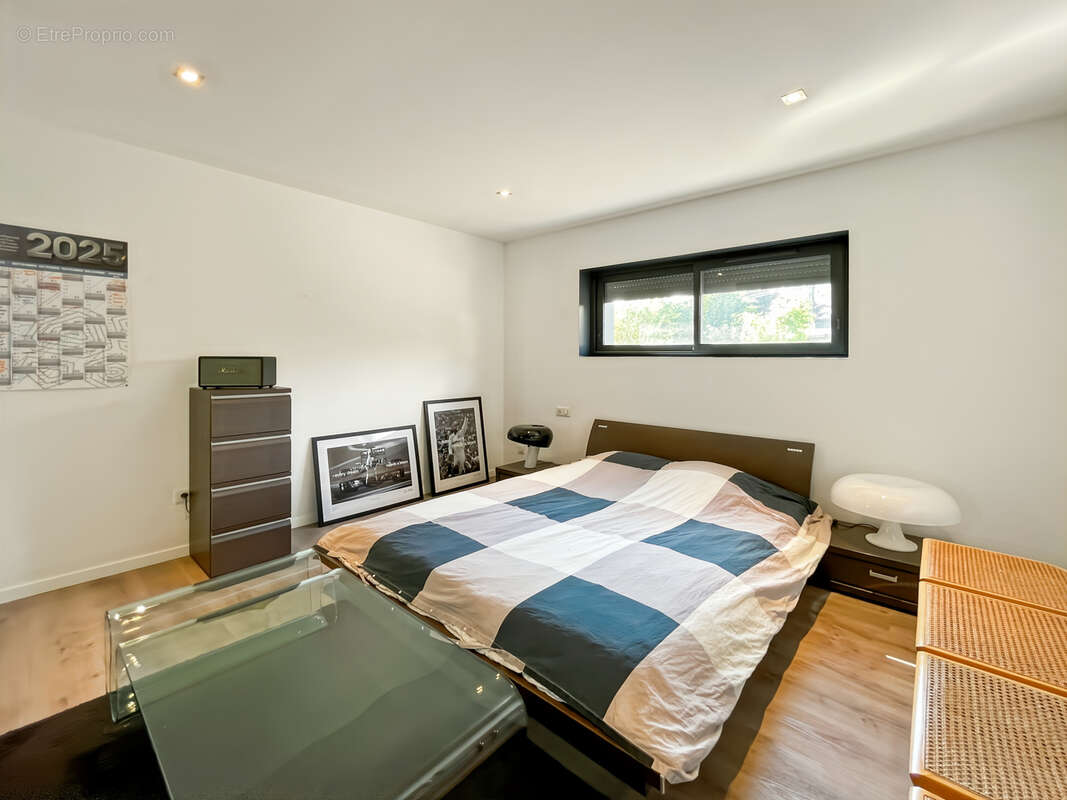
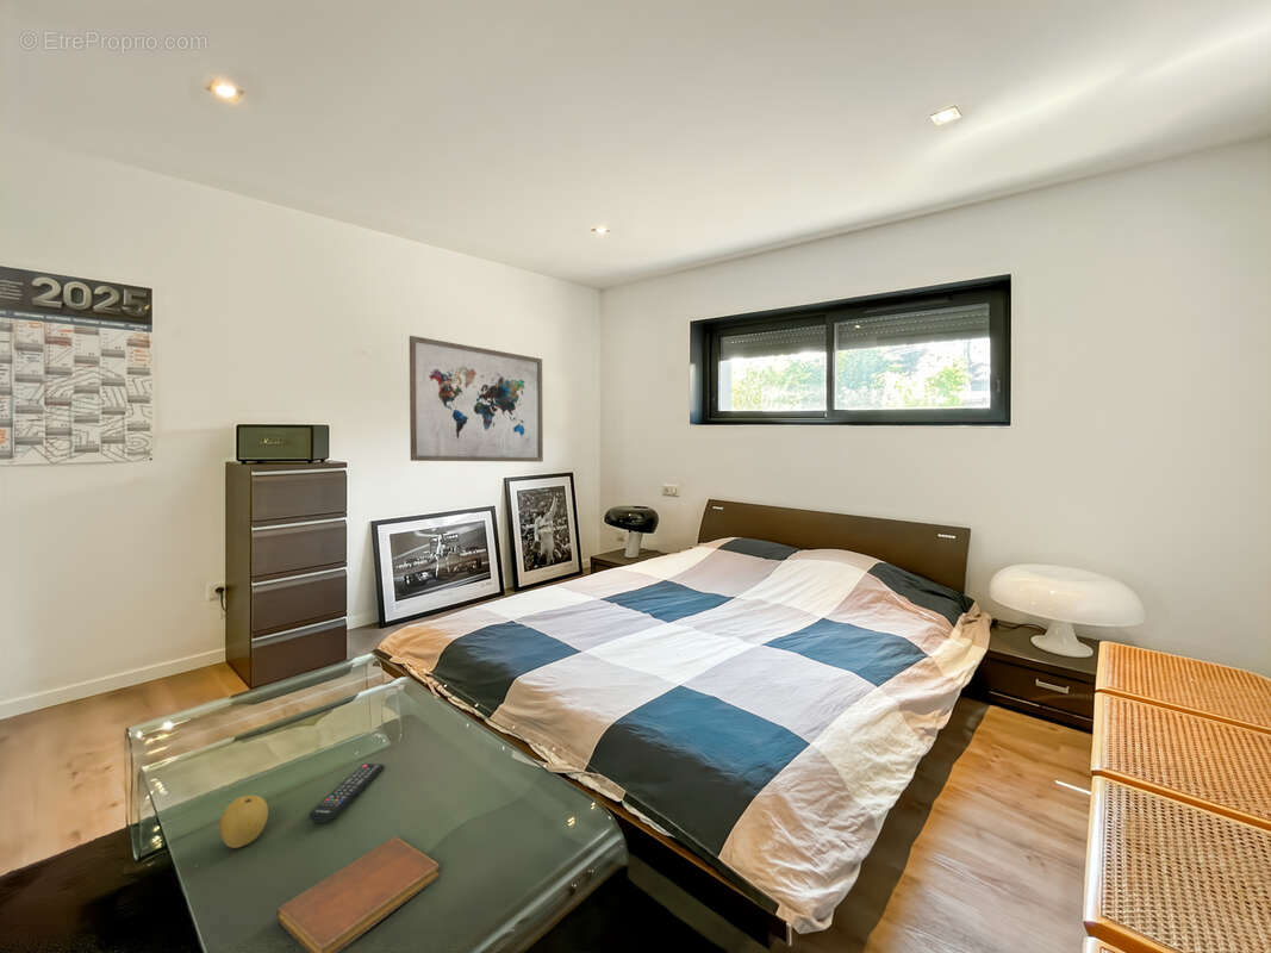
+ wall art [409,335,544,463]
+ remote control [307,762,386,824]
+ notebook [275,835,442,953]
+ fruit [219,795,269,849]
